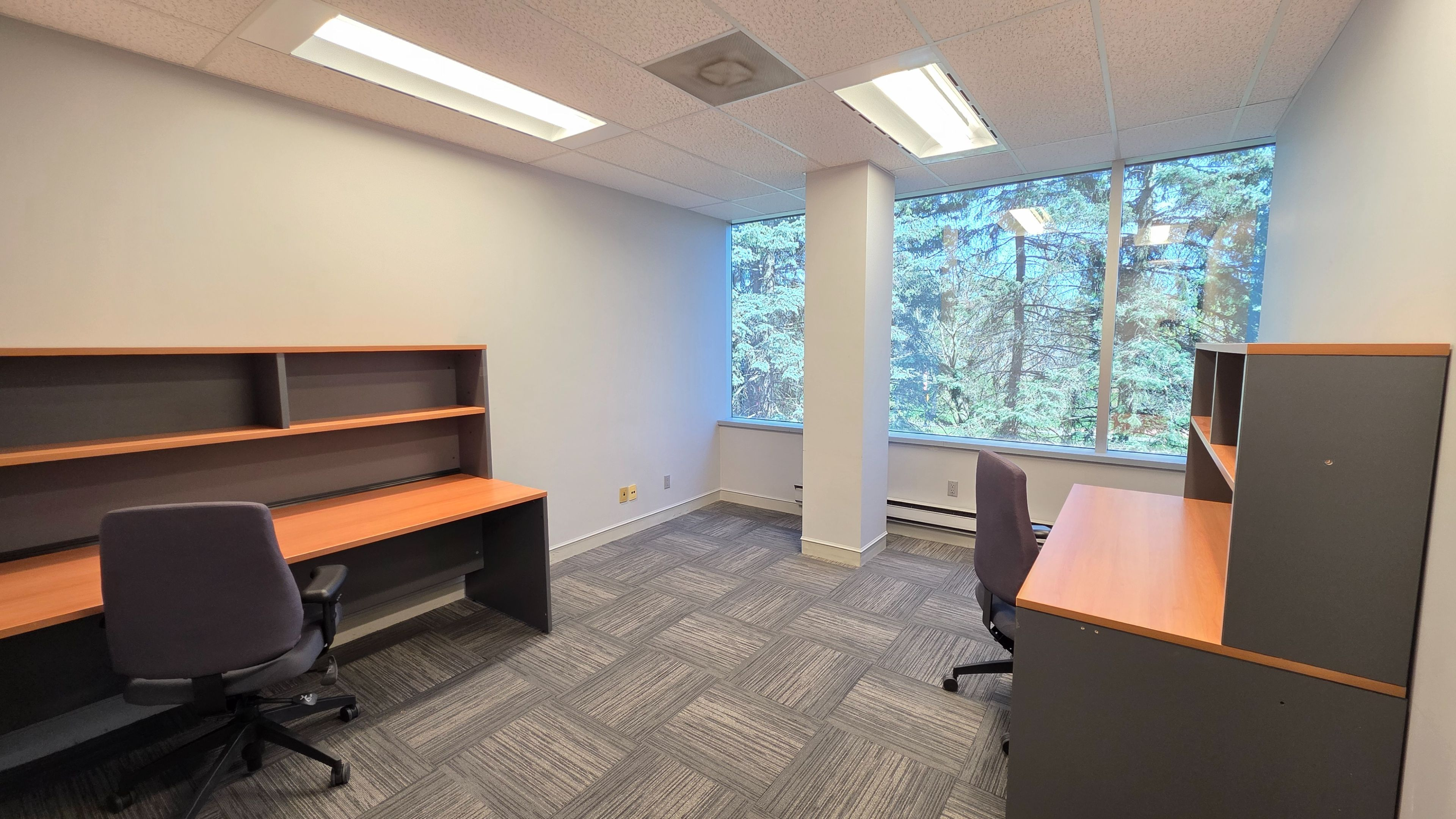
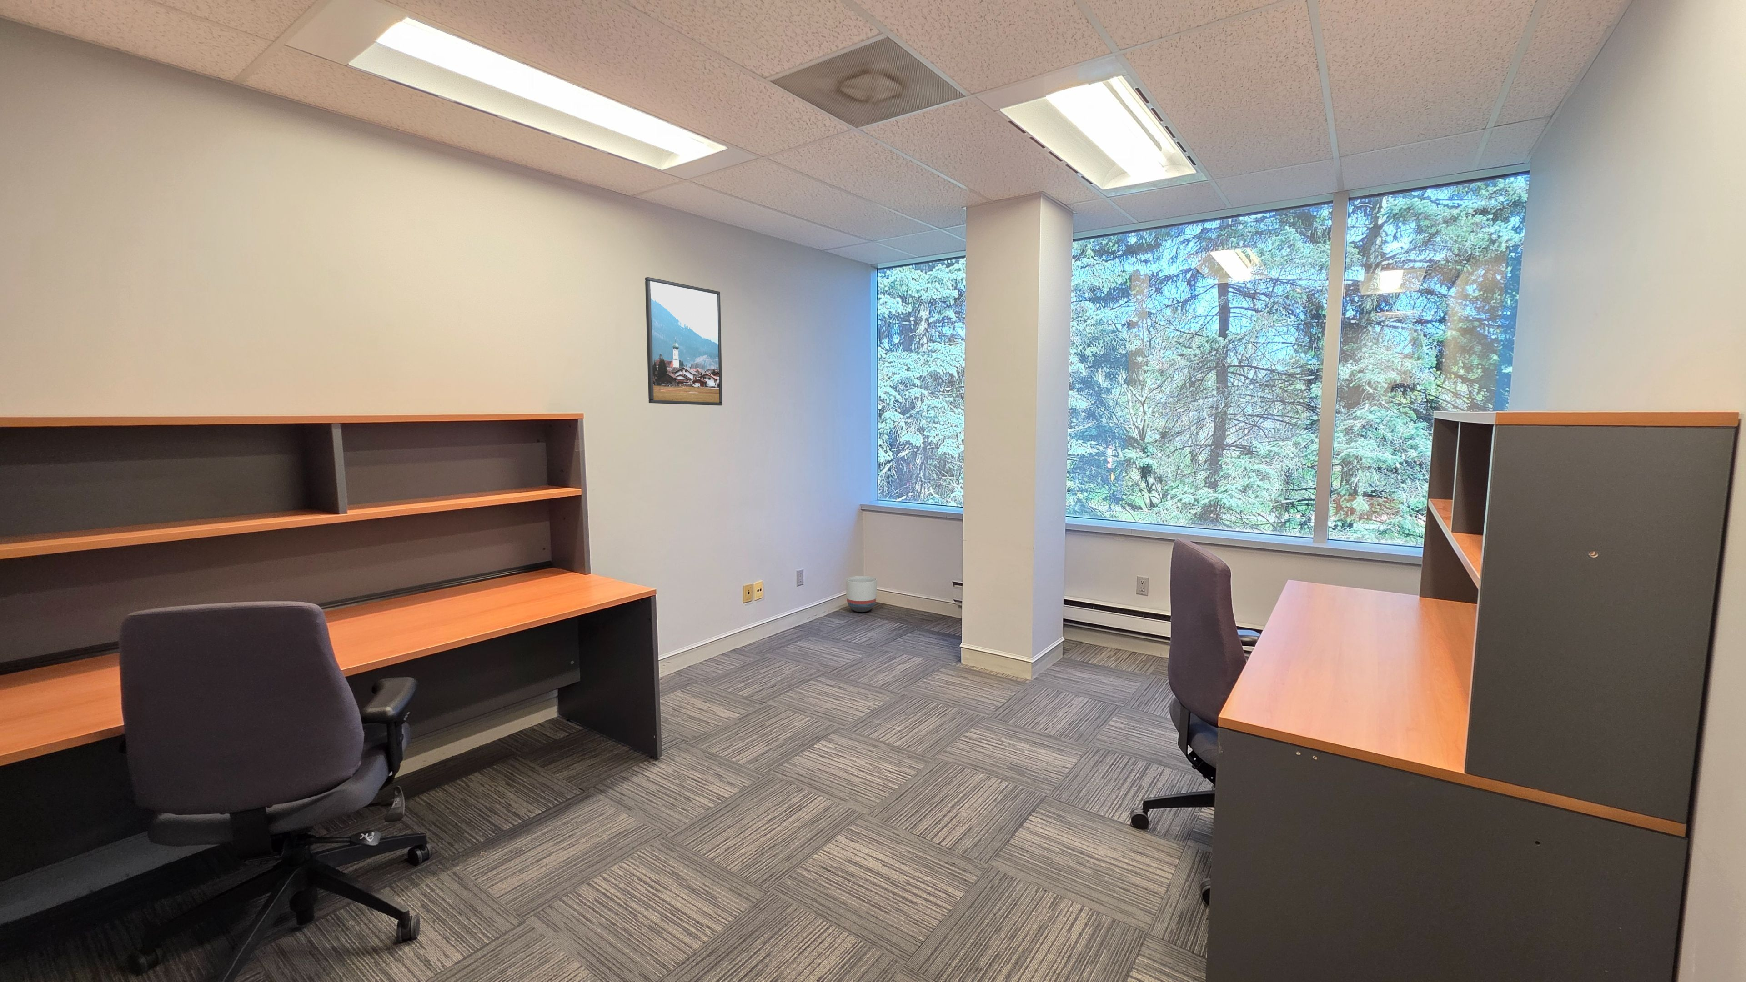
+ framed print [645,277,723,406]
+ planter [845,576,877,613]
